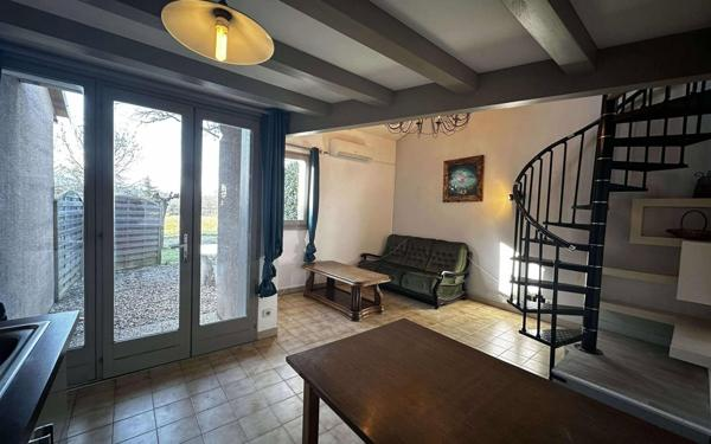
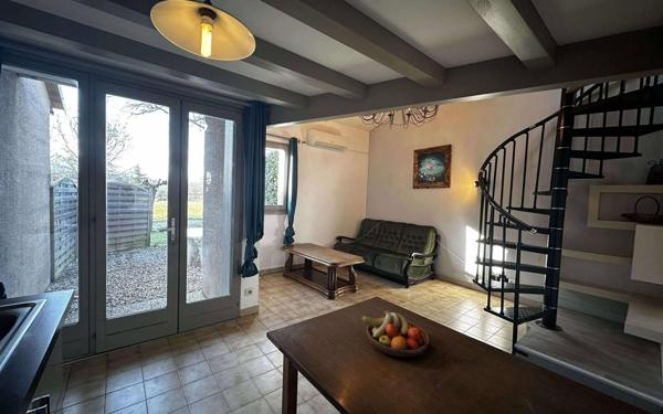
+ fruit bowl [360,309,431,358]
